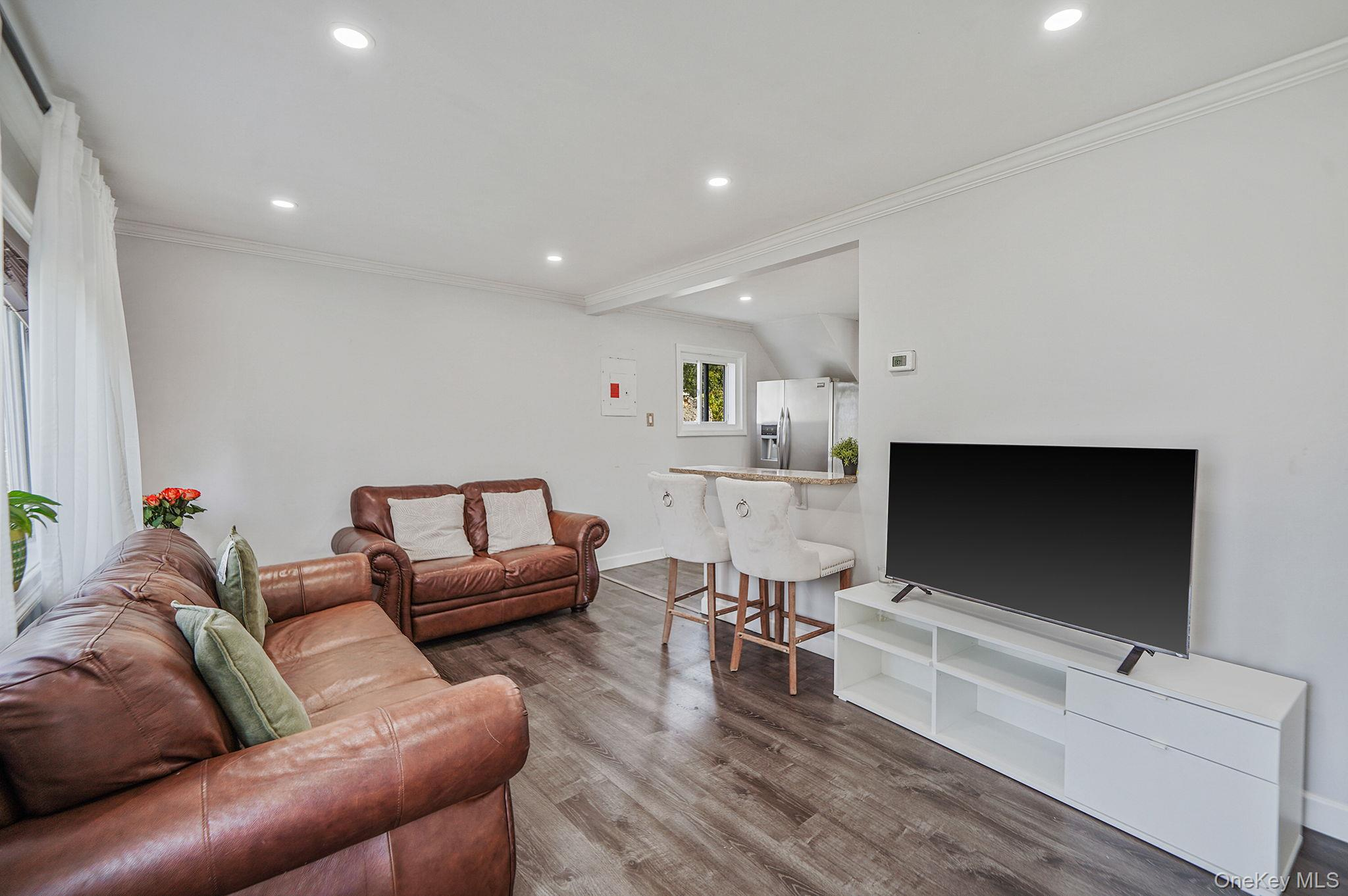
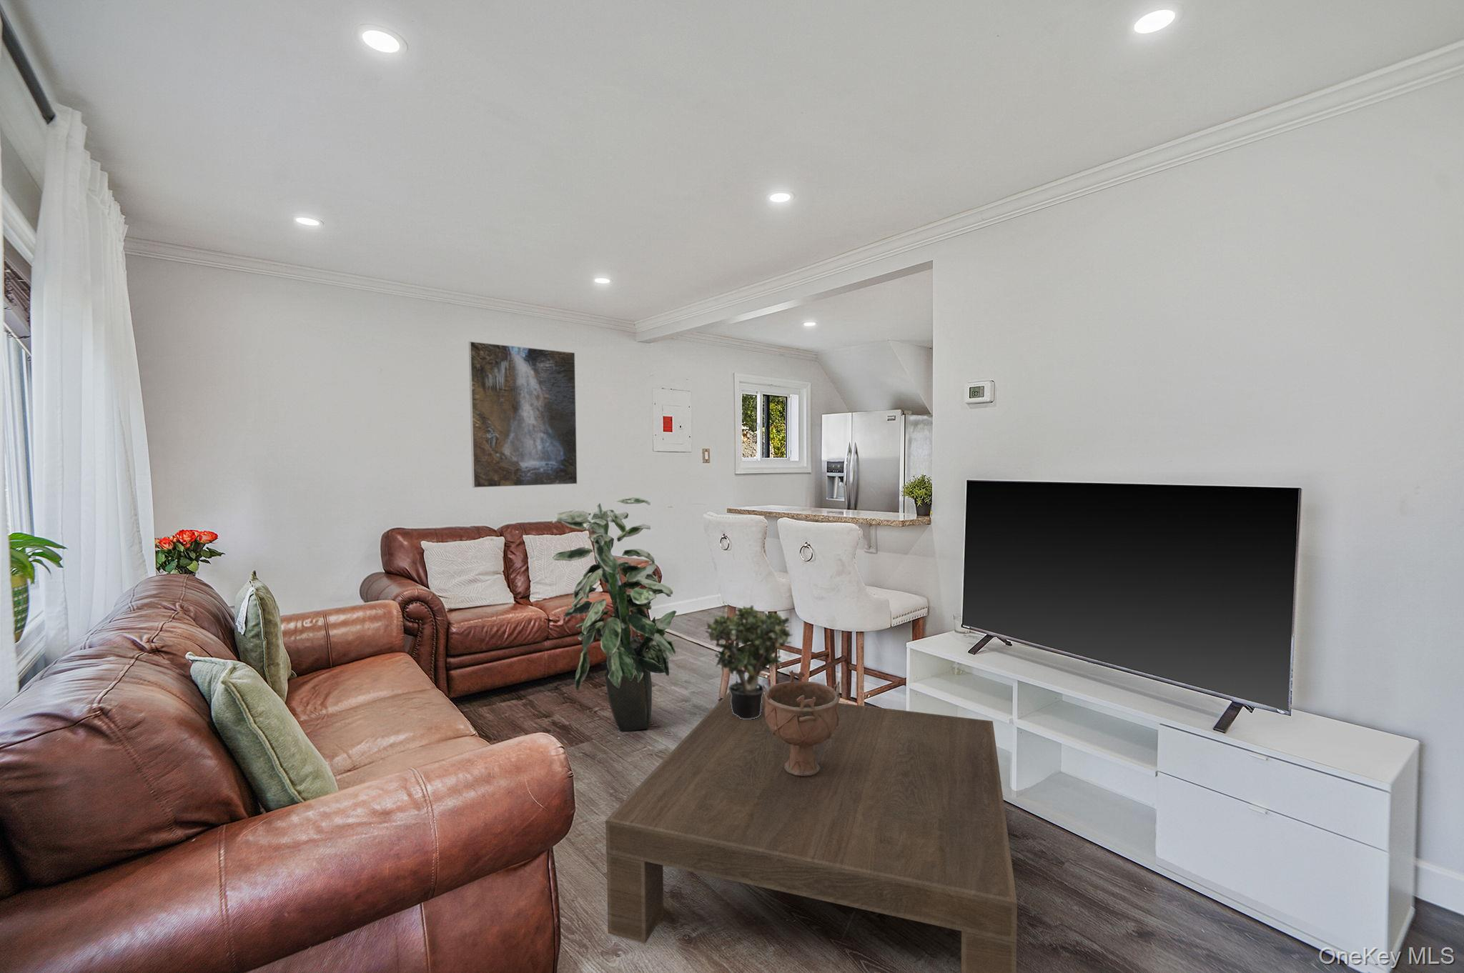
+ potted plant [702,605,794,719]
+ decorative bowl [762,669,841,776]
+ coffee table [605,692,1018,973]
+ indoor plant [552,496,677,733]
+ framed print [468,341,578,489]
